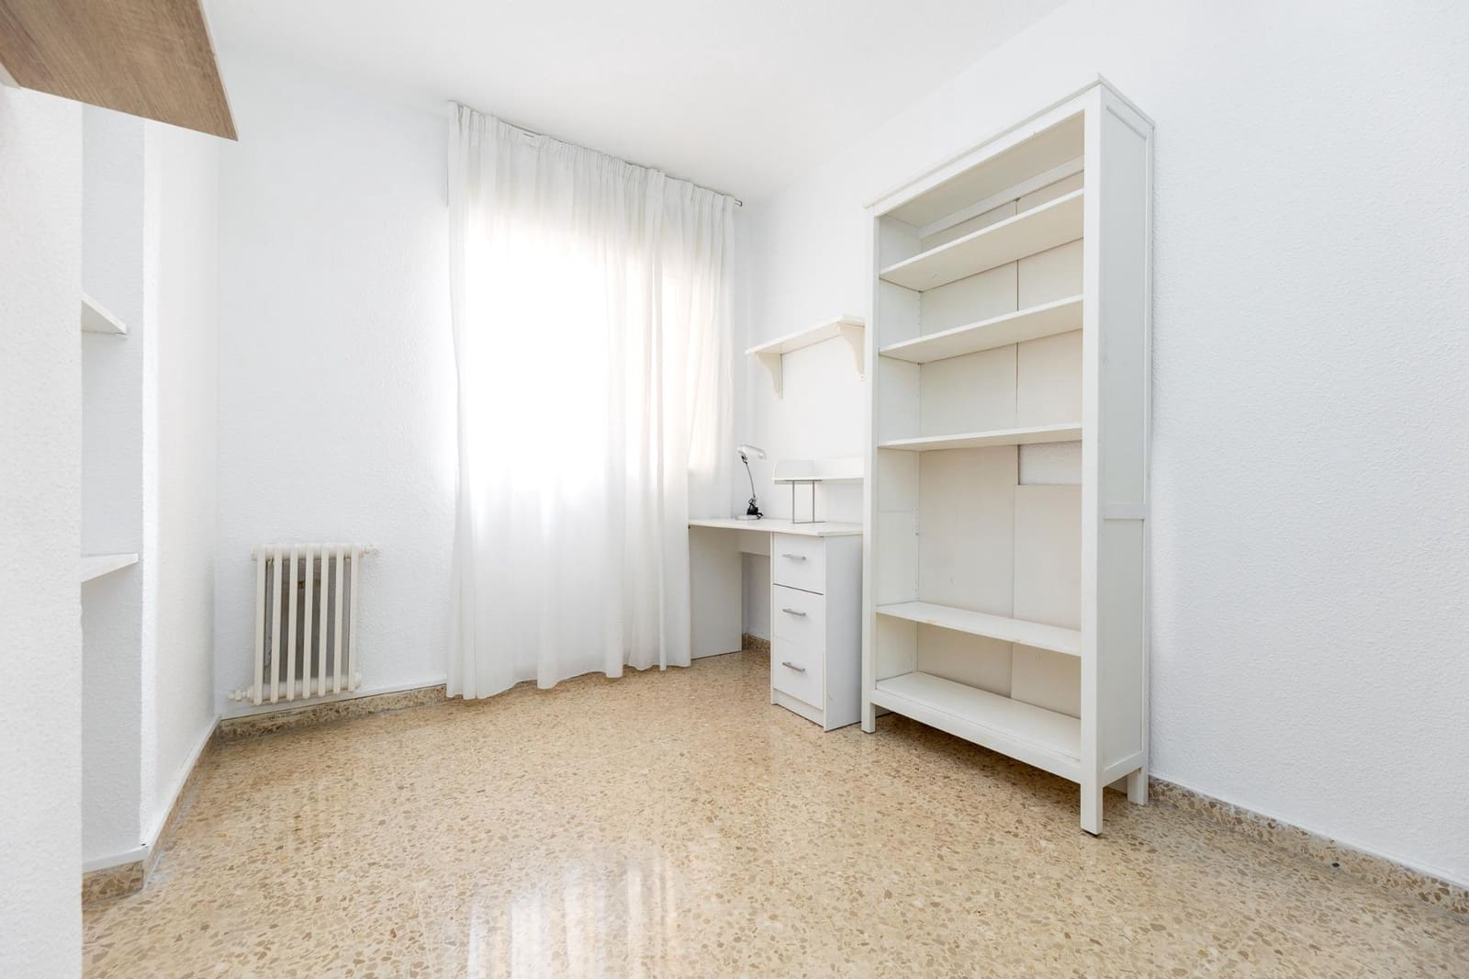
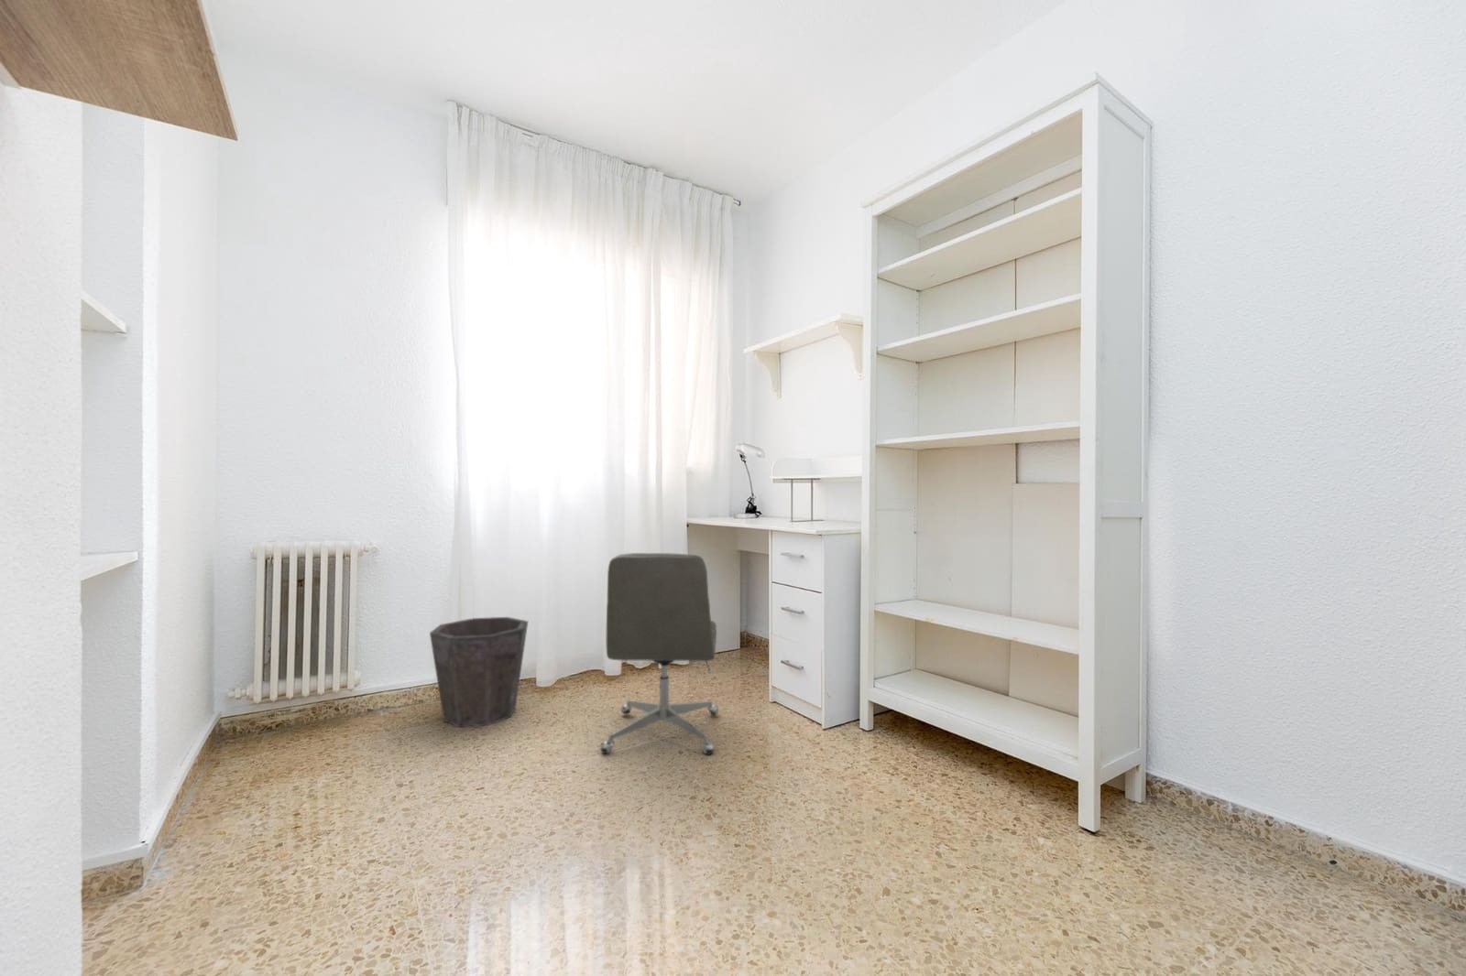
+ waste bin [428,617,529,728]
+ chair [599,552,719,755]
